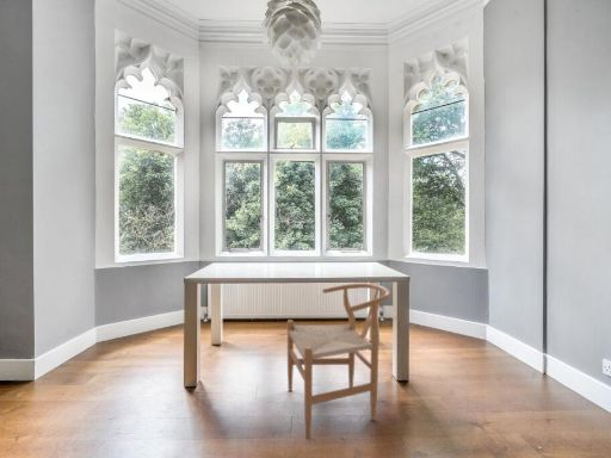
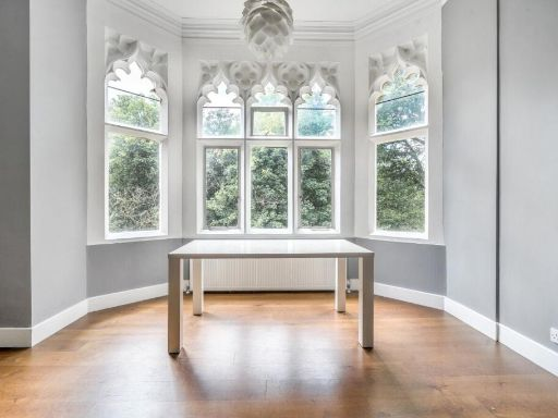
- chair [286,283,391,440]
